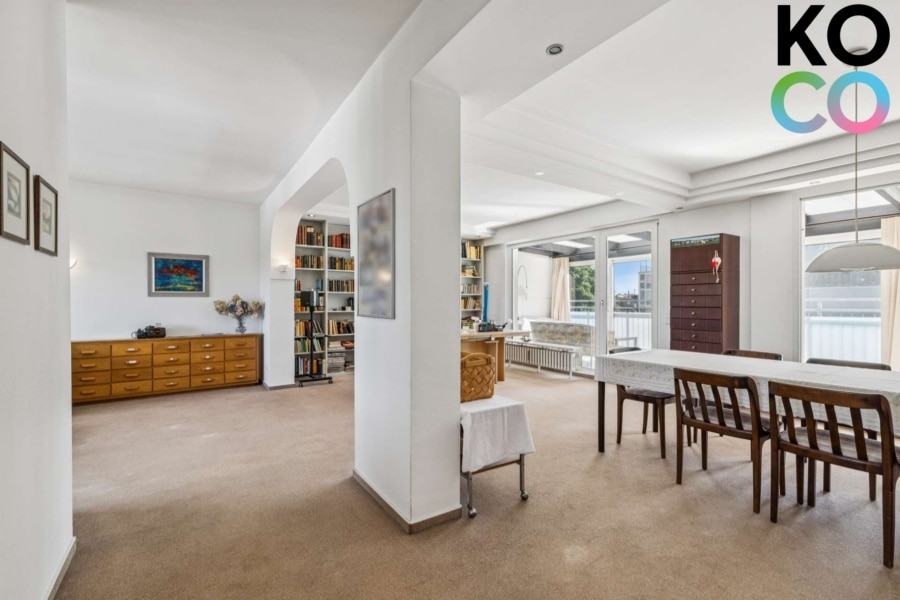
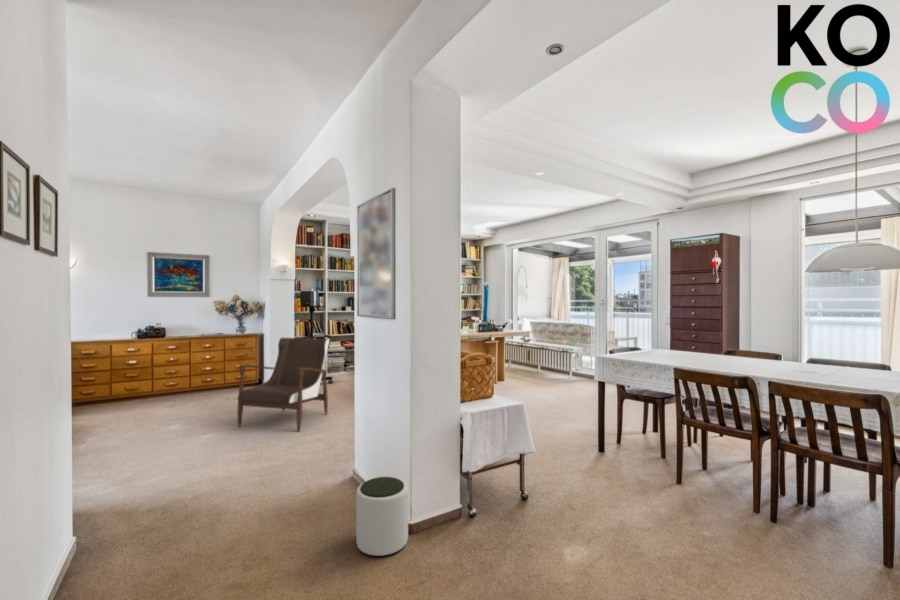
+ armchair [236,337,331,433]
+ plant pot [355,476,409,557]
